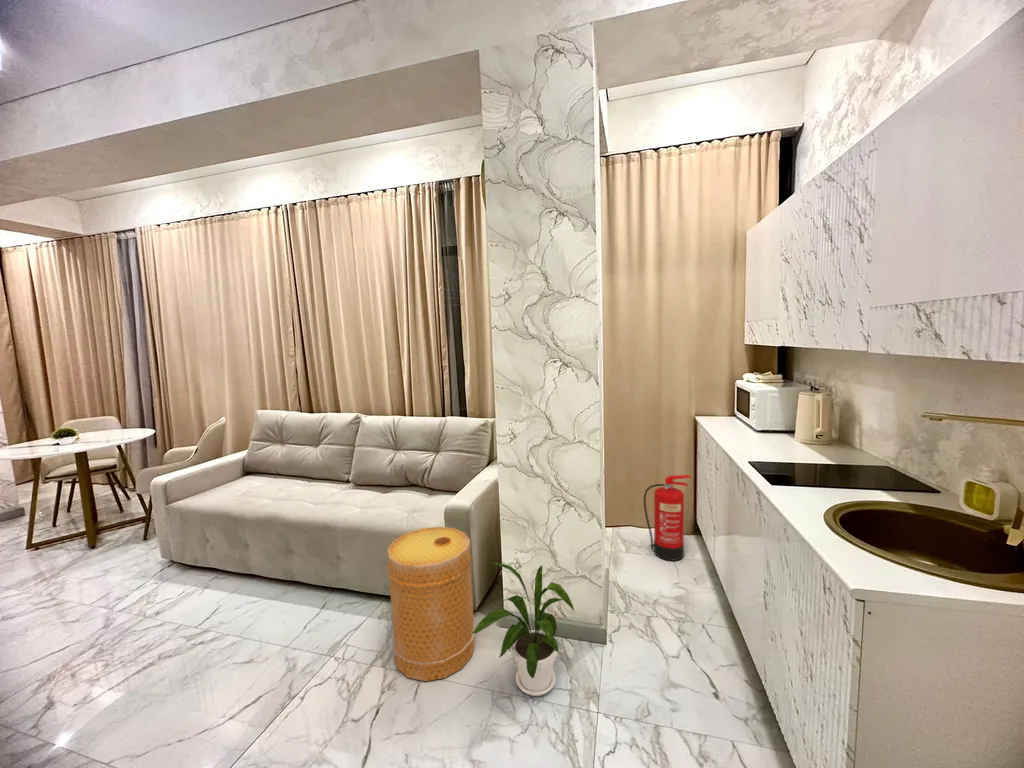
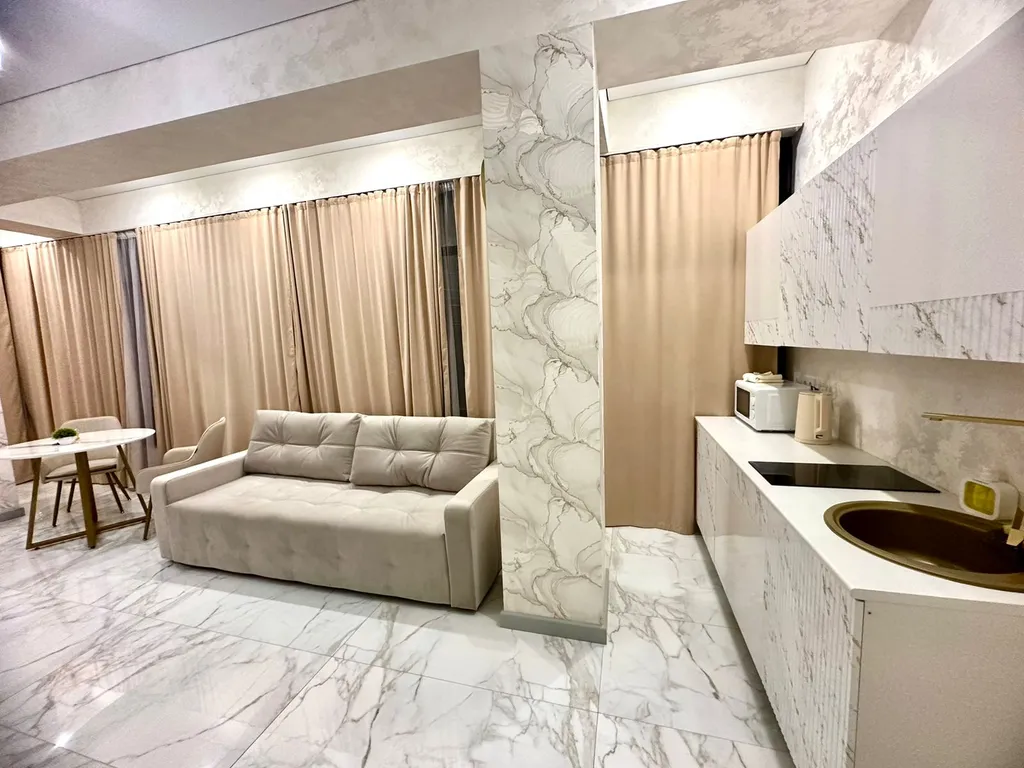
- basket [386,526,476,682]
- fire extinguisher [643,474,692,562]
- house plant [470,561,575,697]
